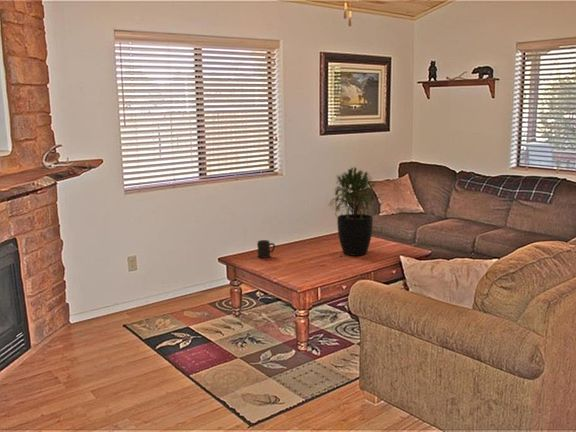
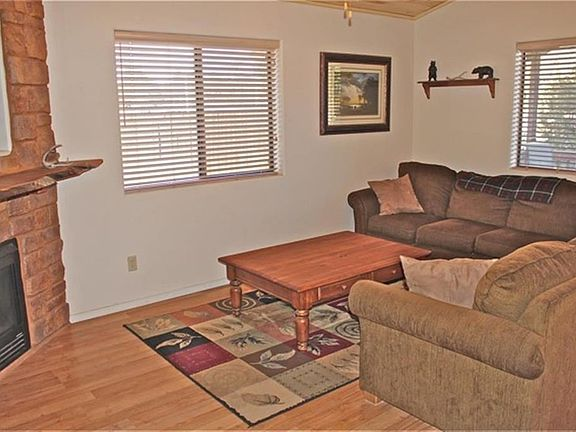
- mug [256,239,276,259]
- potted plant [327,166,378,256]
